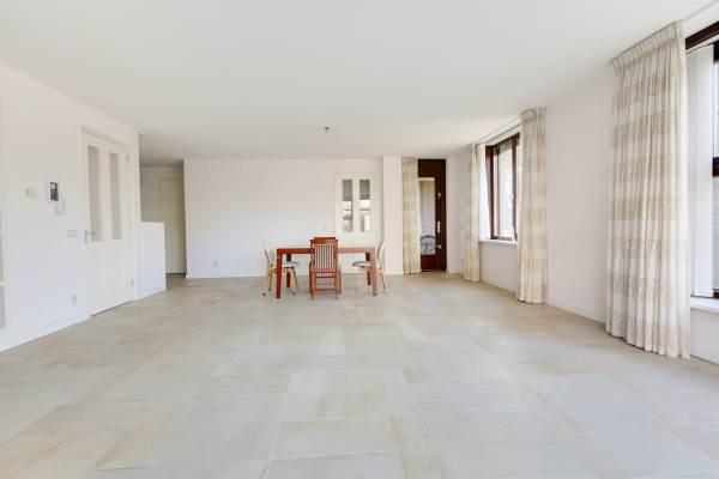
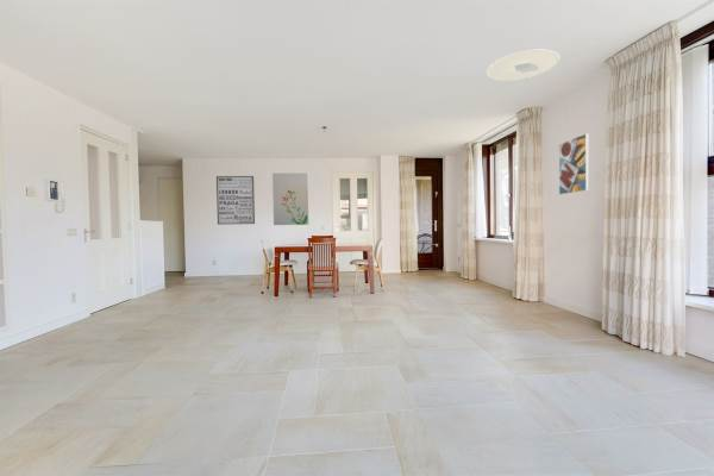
+ wall art [215,175,256,226]
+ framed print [558,132,590,195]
+ ceiling light [486,49,560,82]
+ wall art [271,171,309,226]
